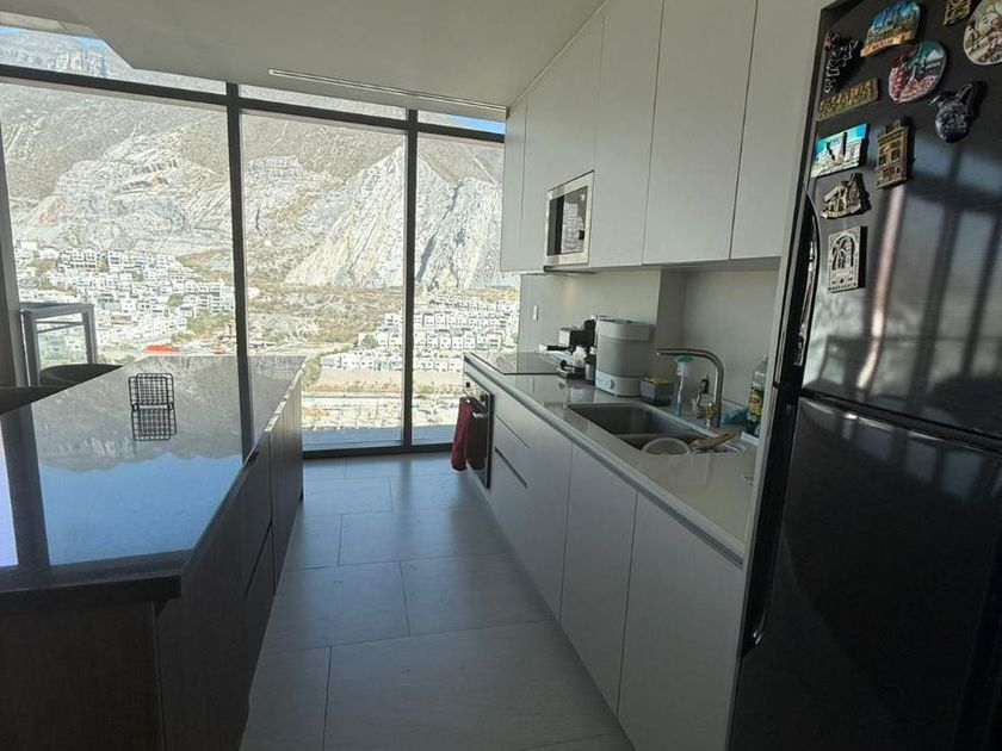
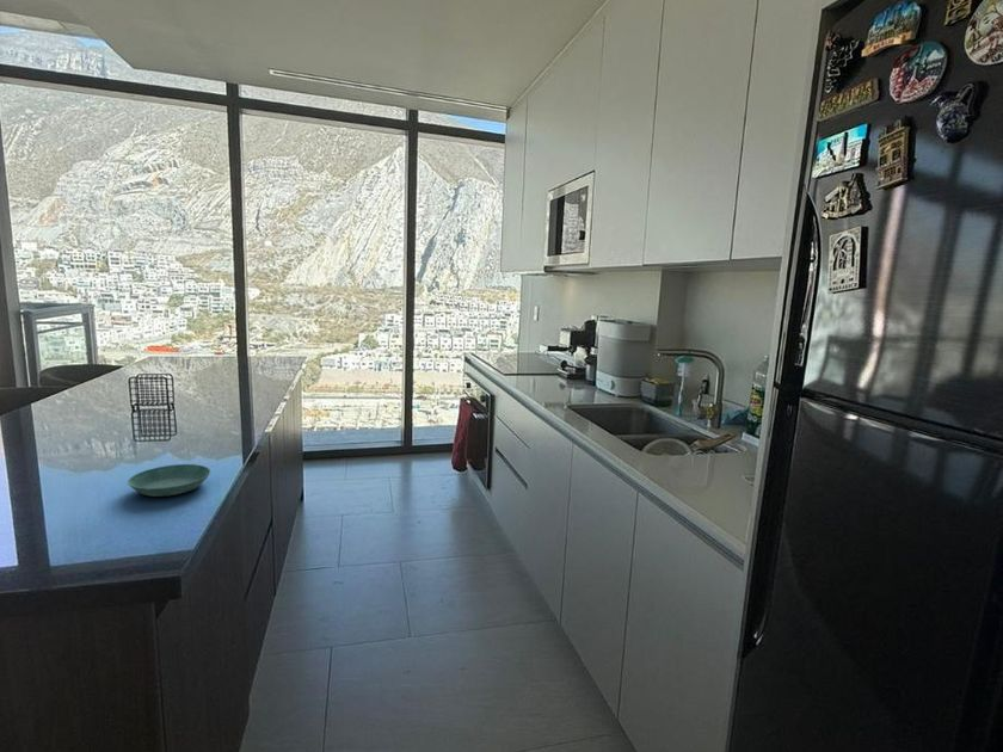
+ saucer [127,463,211,498]
